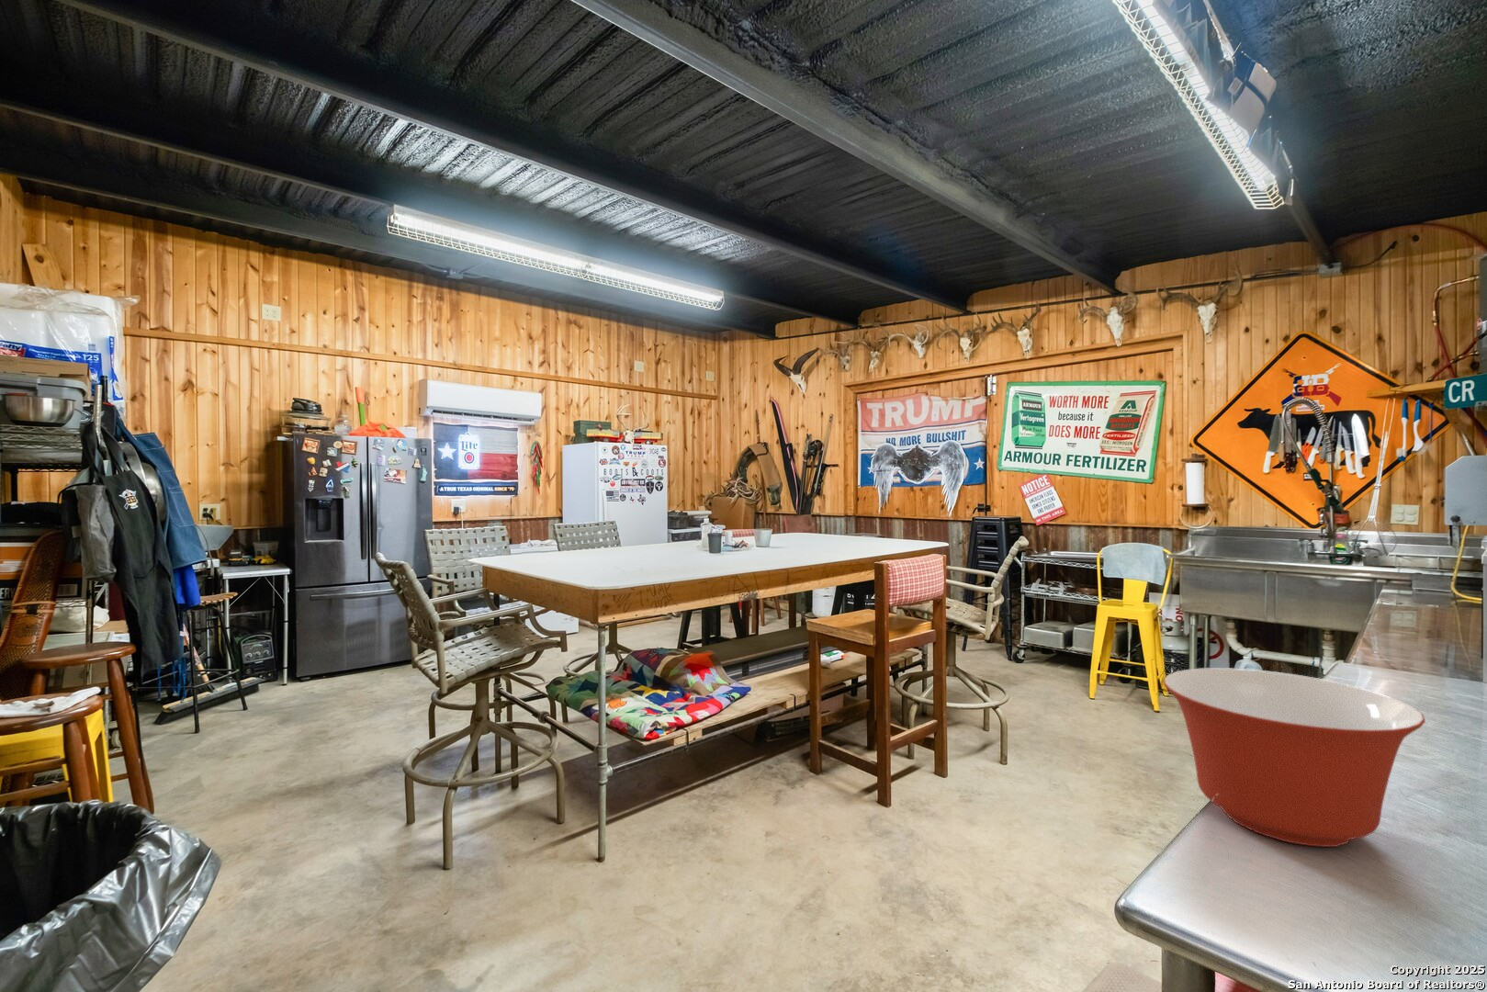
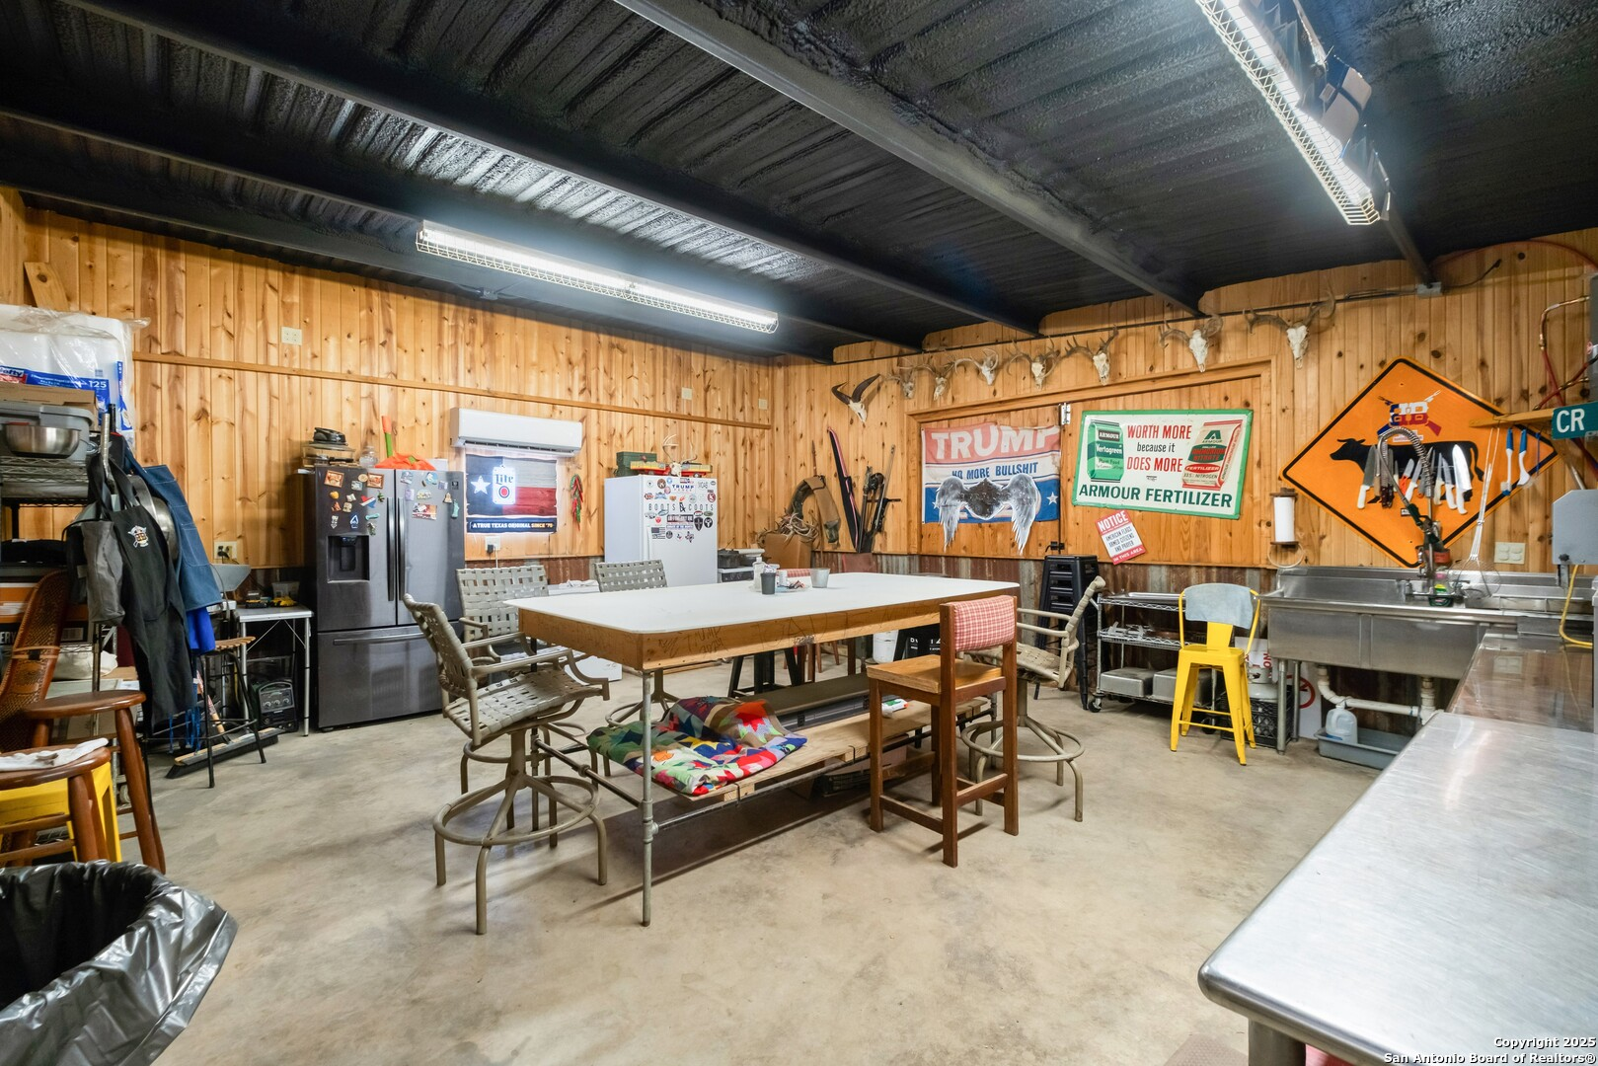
- mixing bowl [1163,666,1426,848]
